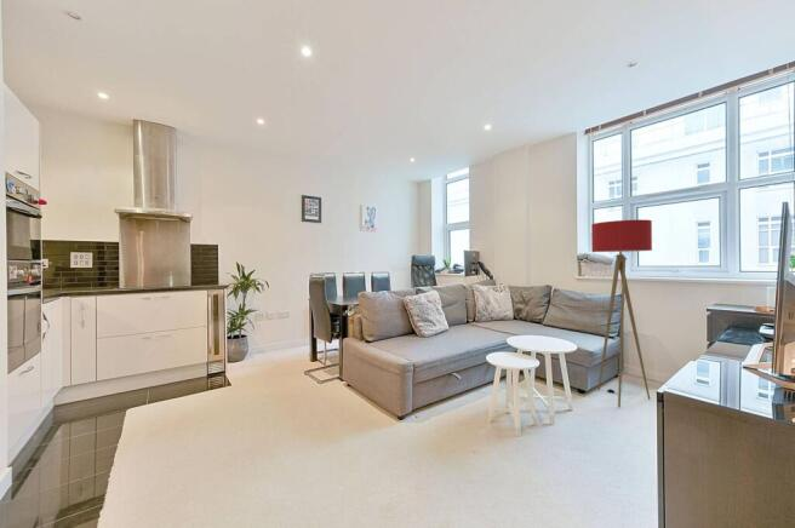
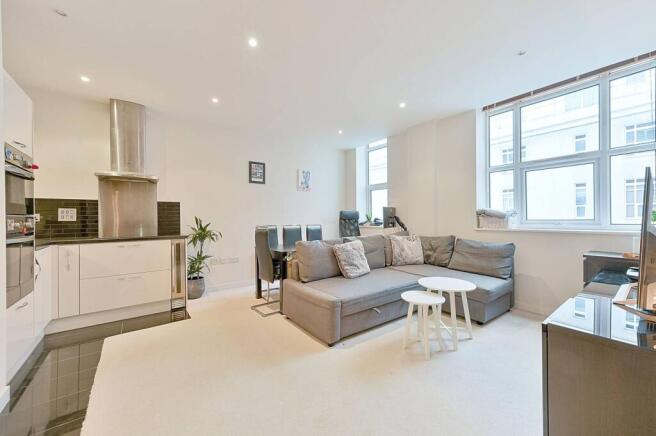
- floor lamp [590,218,653,408]
